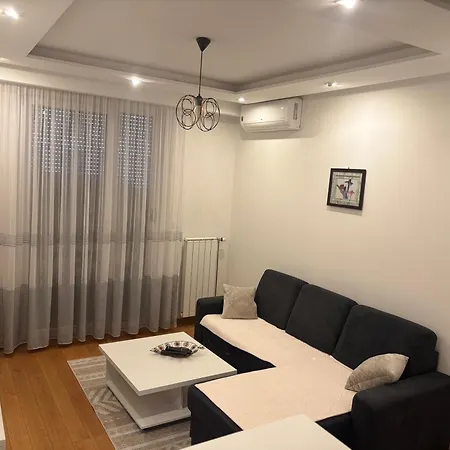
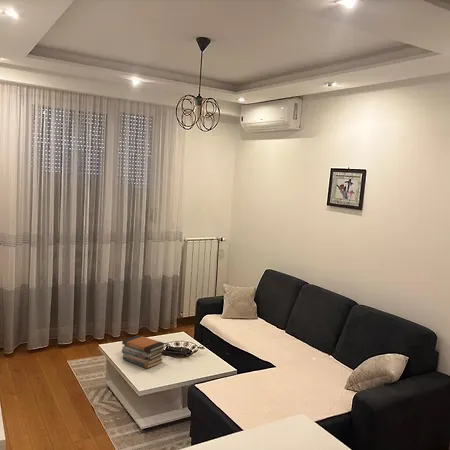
+ book stack [121,334,166,369]
